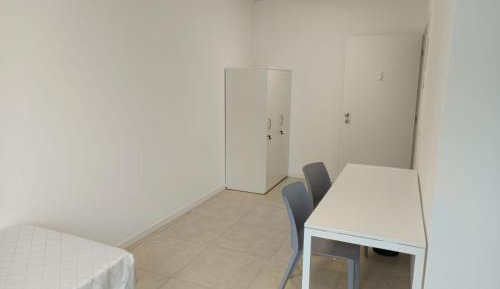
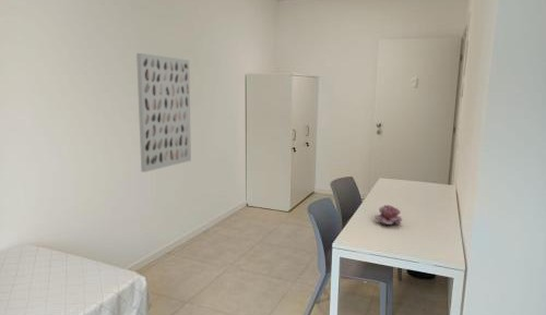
+ wall art [135,52,192,173]
+ flower [373,204,404,226]
